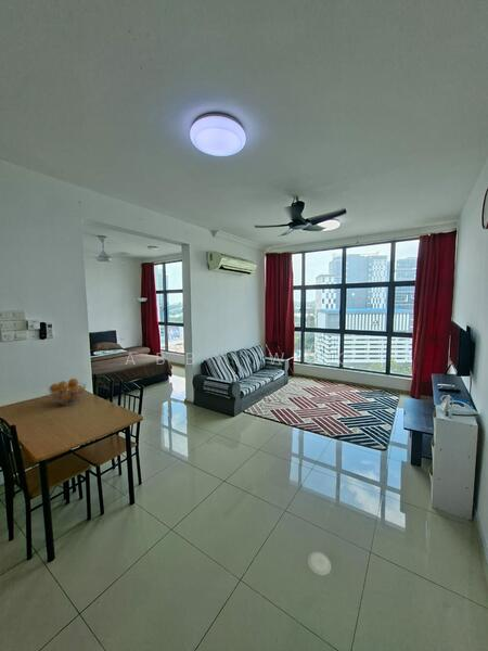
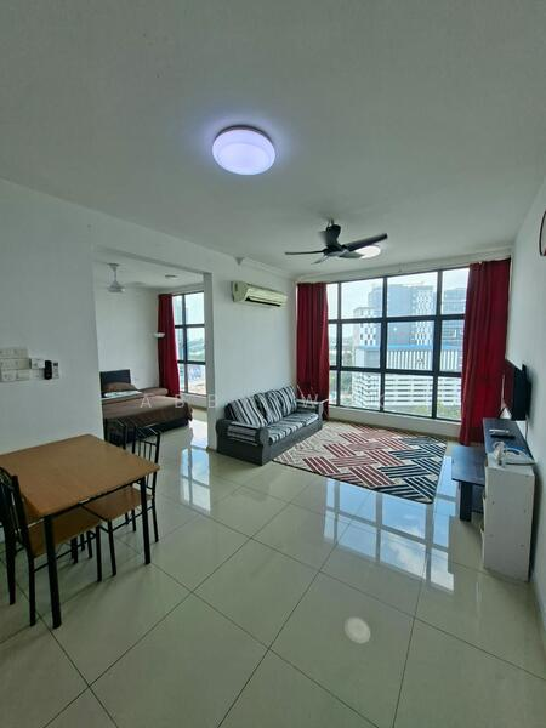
- fruit basket [47,378,87,406]
